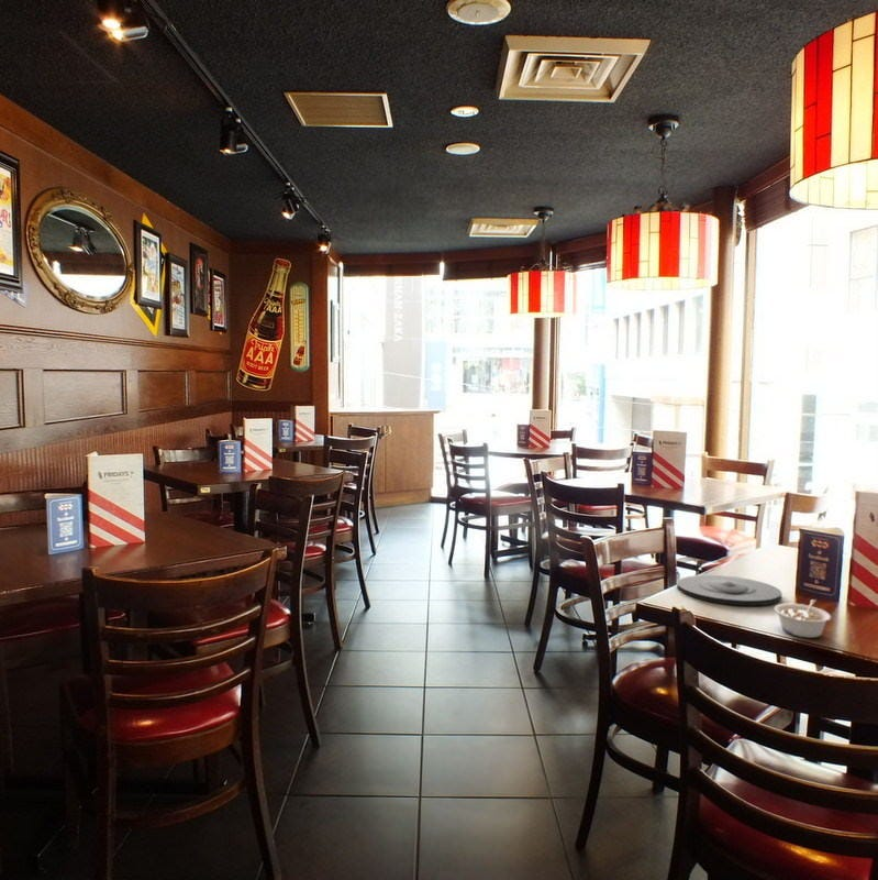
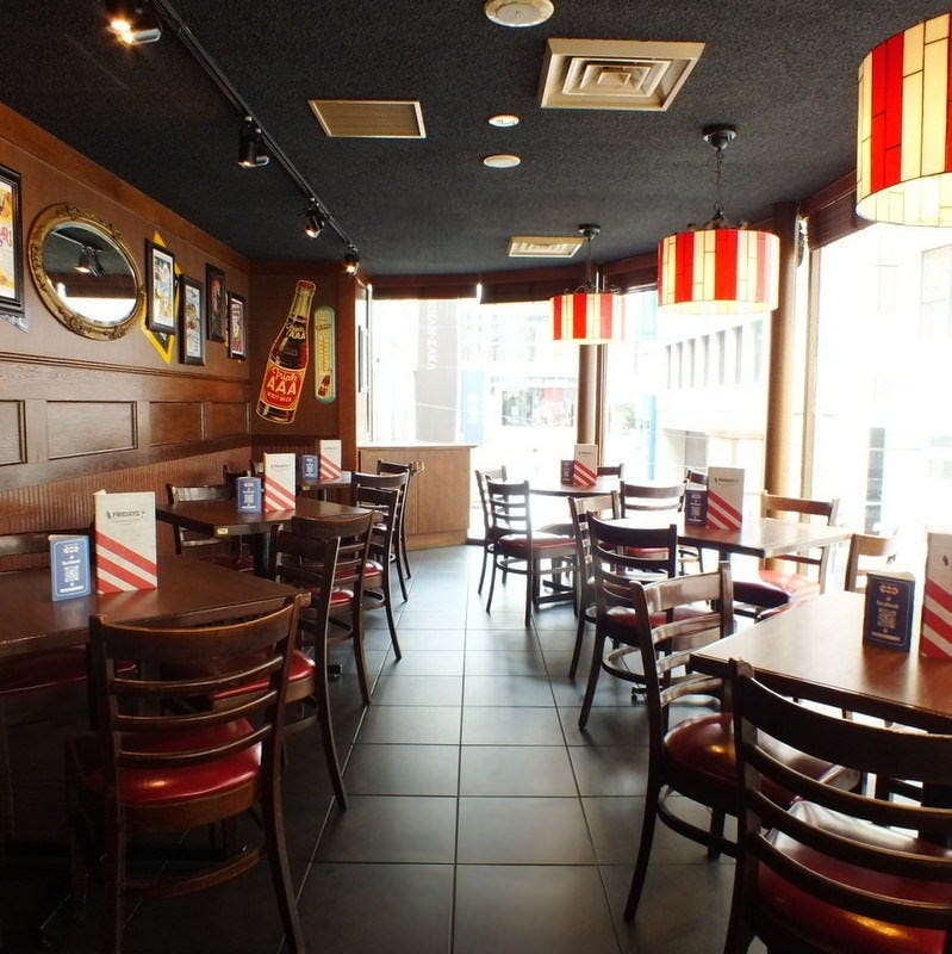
- plate [676,574,782,606]
- legume [774,598,832,639]
